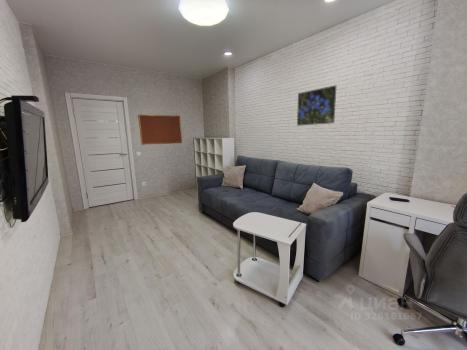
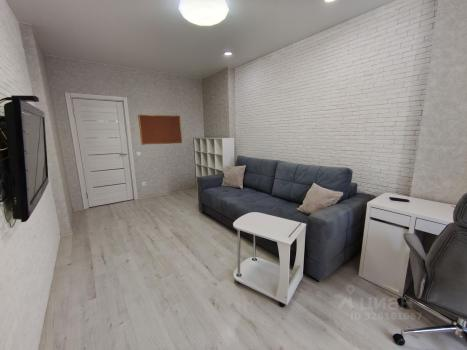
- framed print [296,84,337,127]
